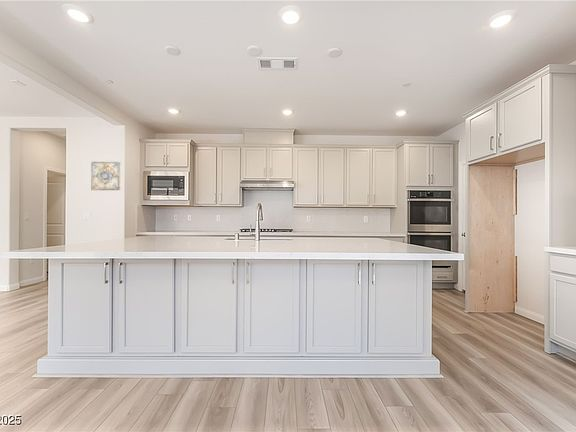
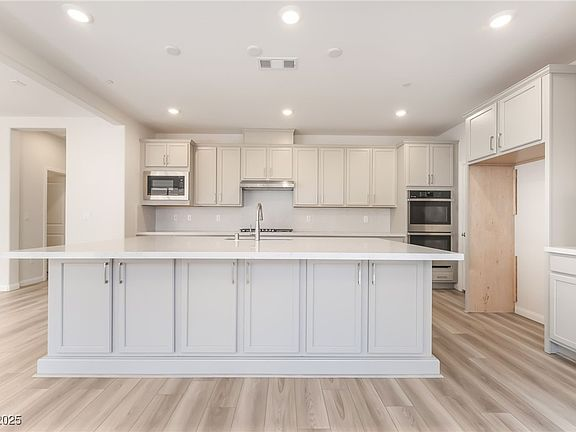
- wall art [90,161,121,191]
